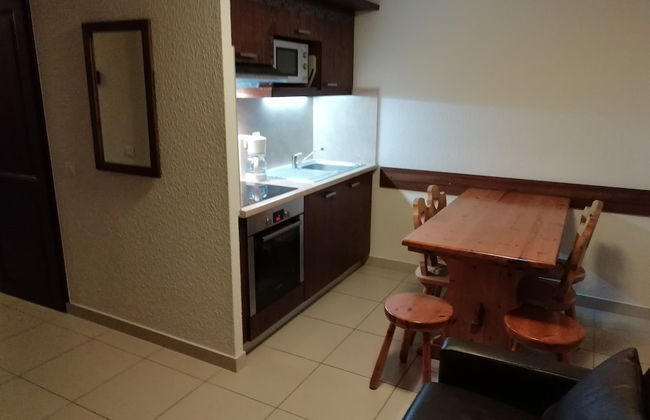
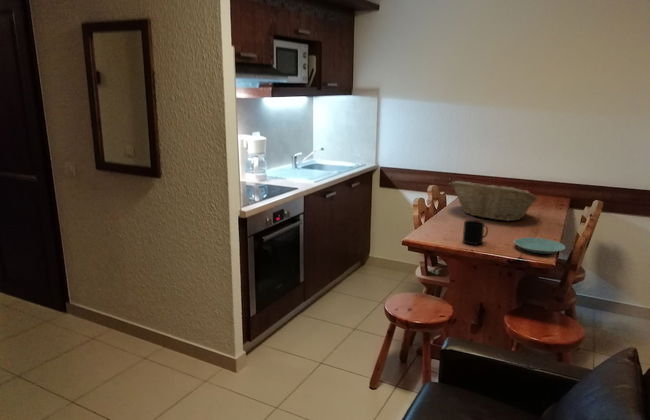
+ plate [513,236,566,255]
+ mug [462,219,489,246]
+ fruit basket [450,180,539,222]
